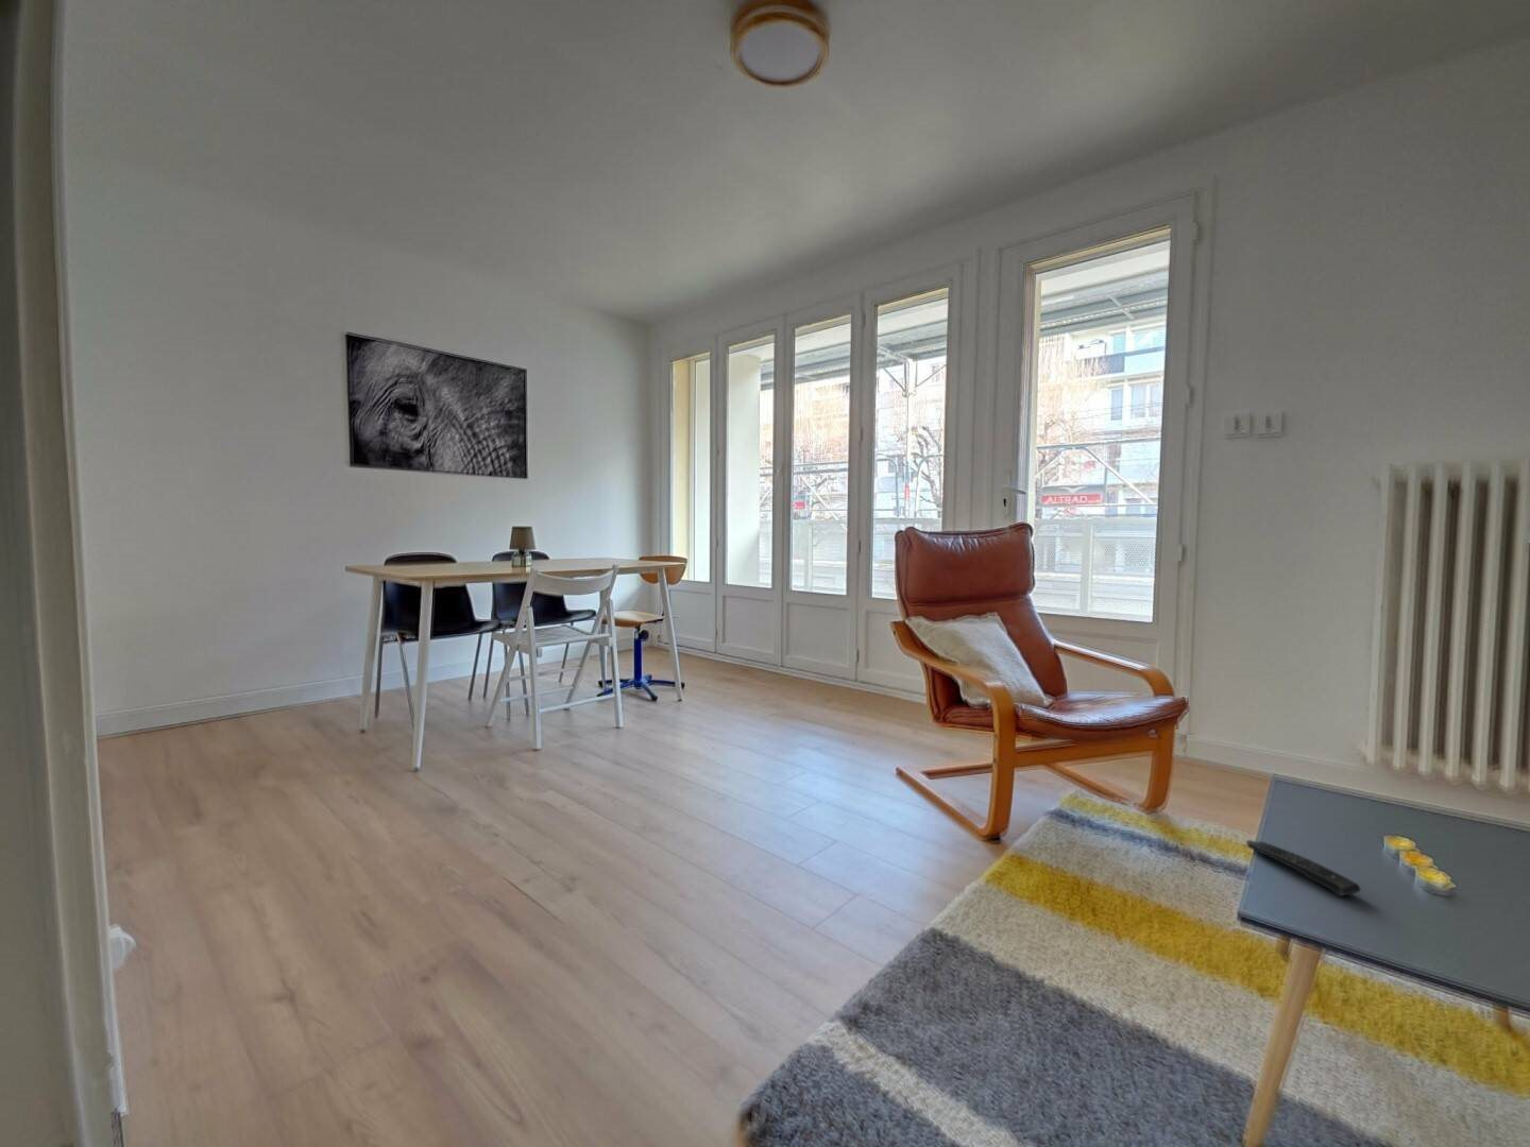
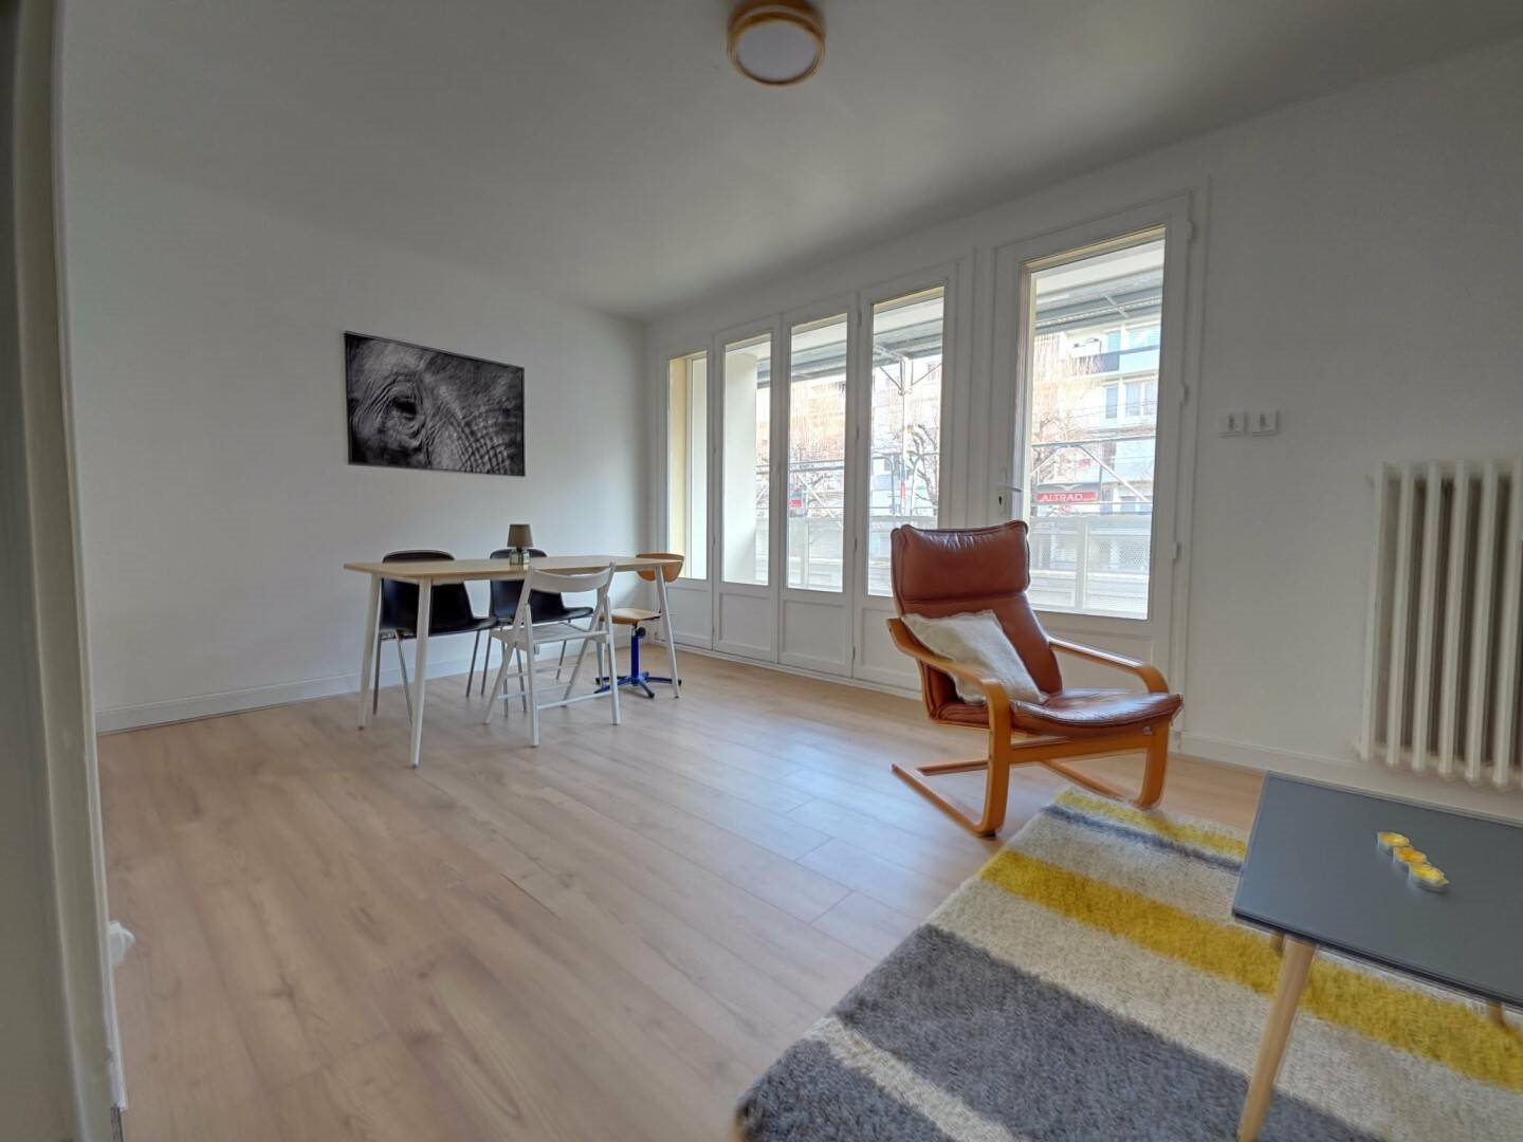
- remote control [1246,839,1361,896]
